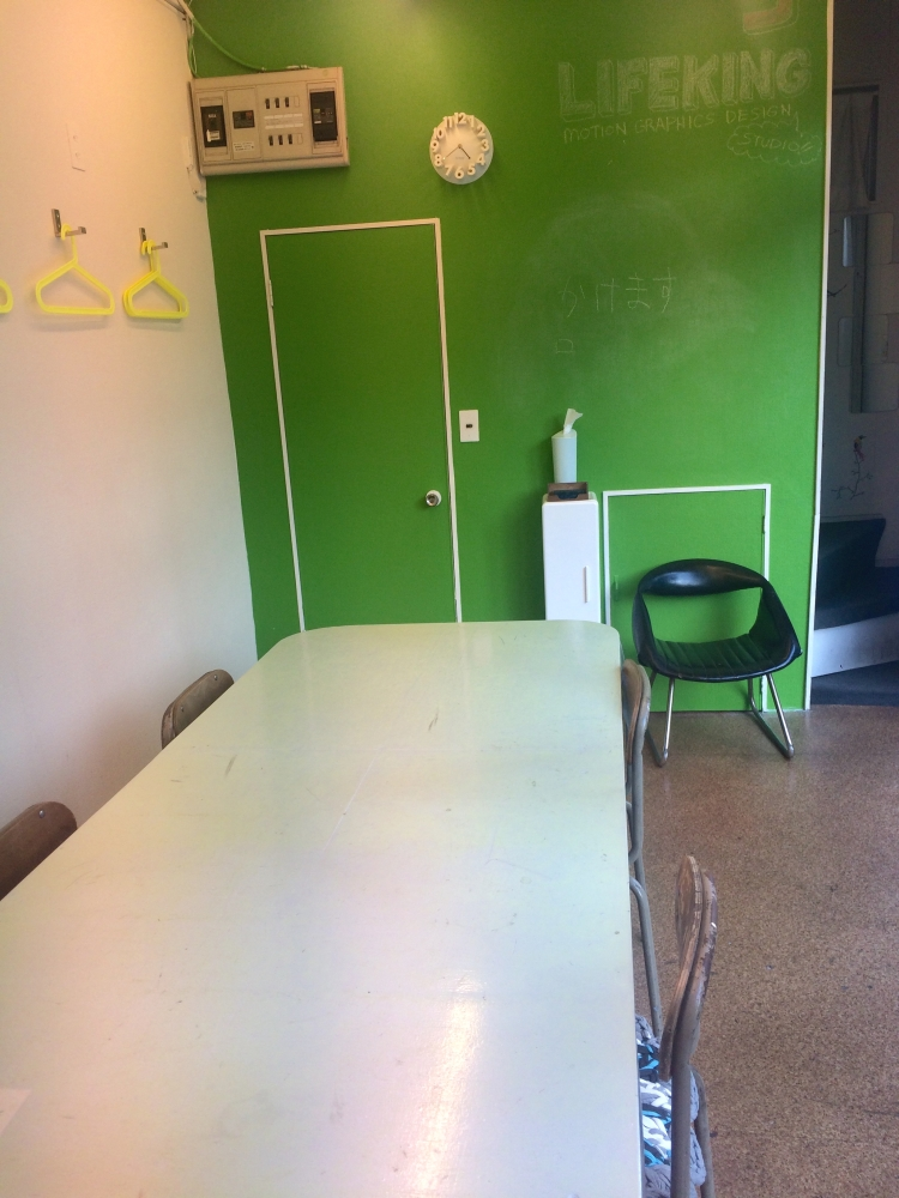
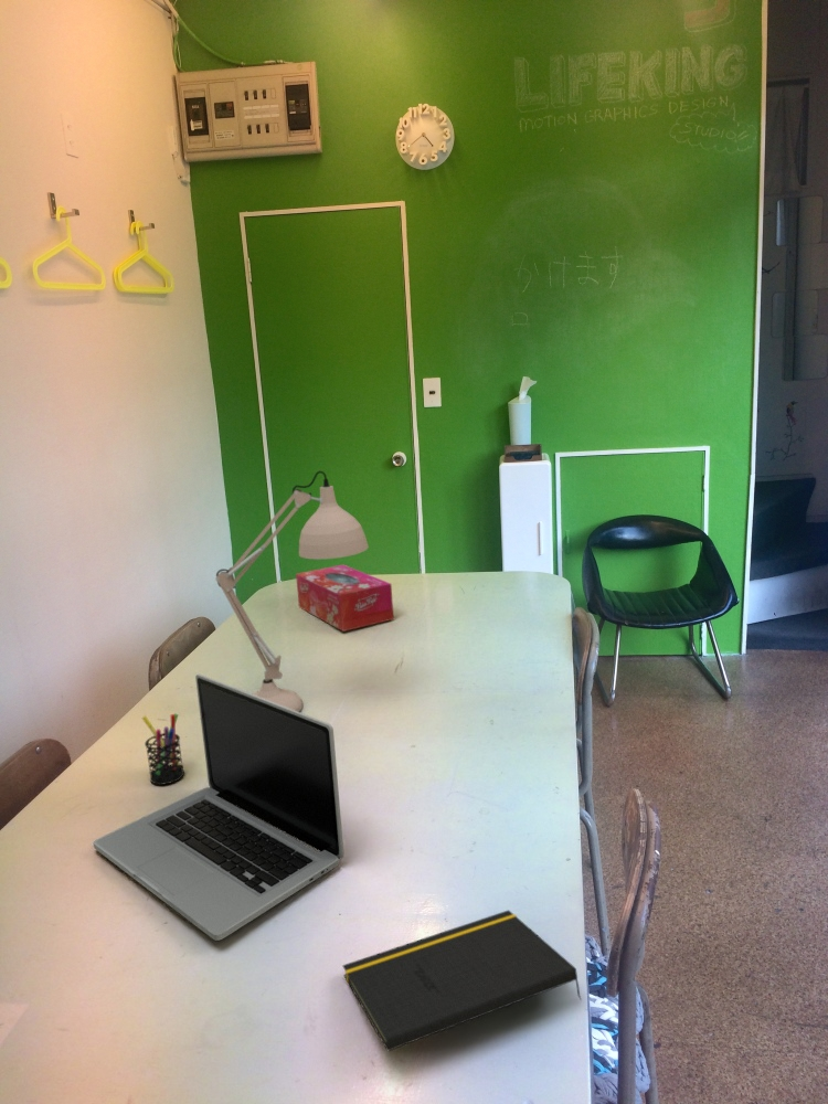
+ pen holder [141,712,185,786]
+ tissue box [295,564,395,633]
+ notepad [341,909,583,1052]
+ desk lamp [214,470,370,712]
+ laptop [92,673,344,942]
